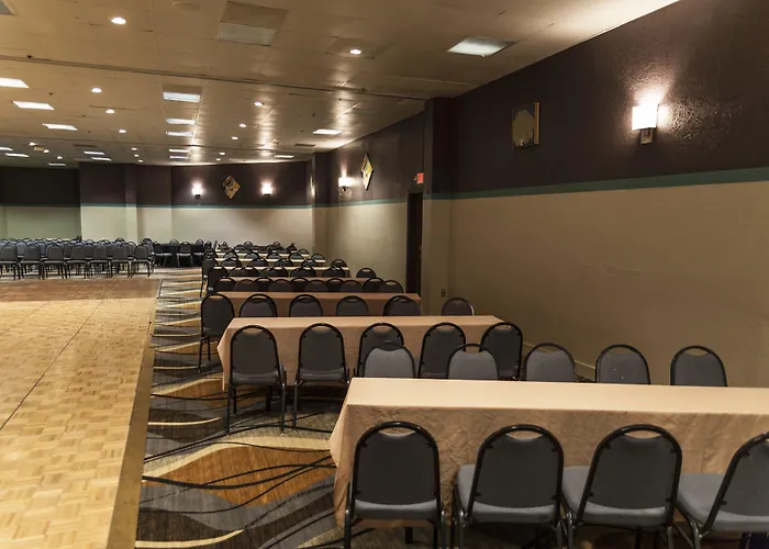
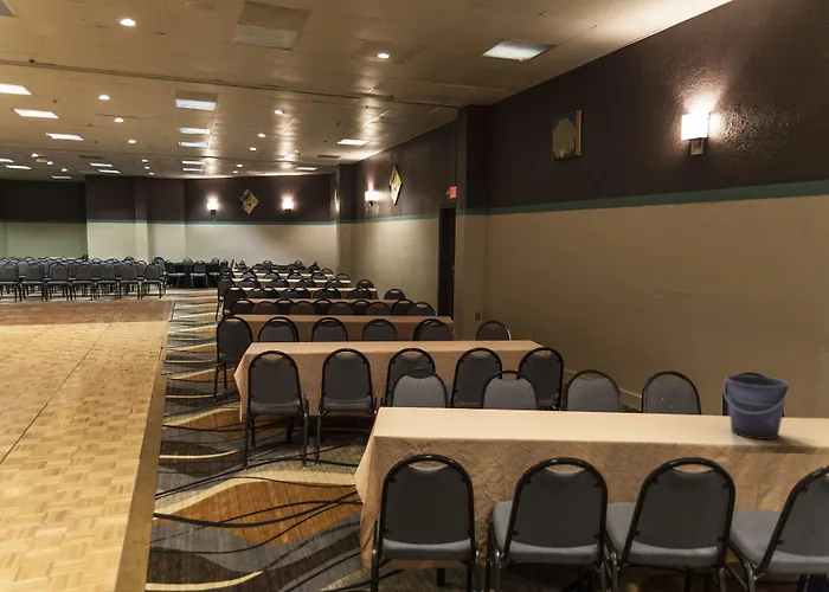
+ bucket [722,374,791,440]
